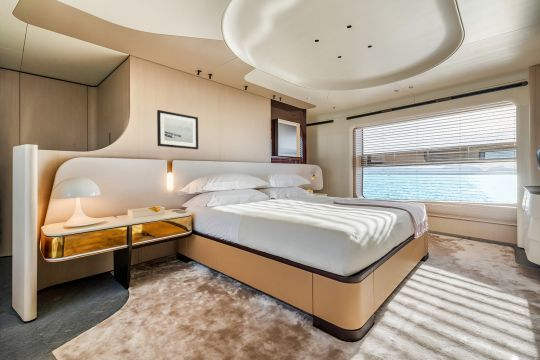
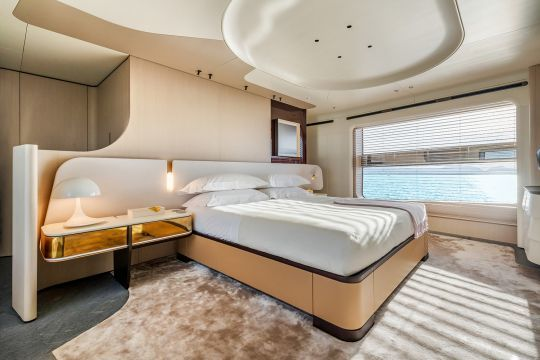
- wall art [156,109,199,150]
